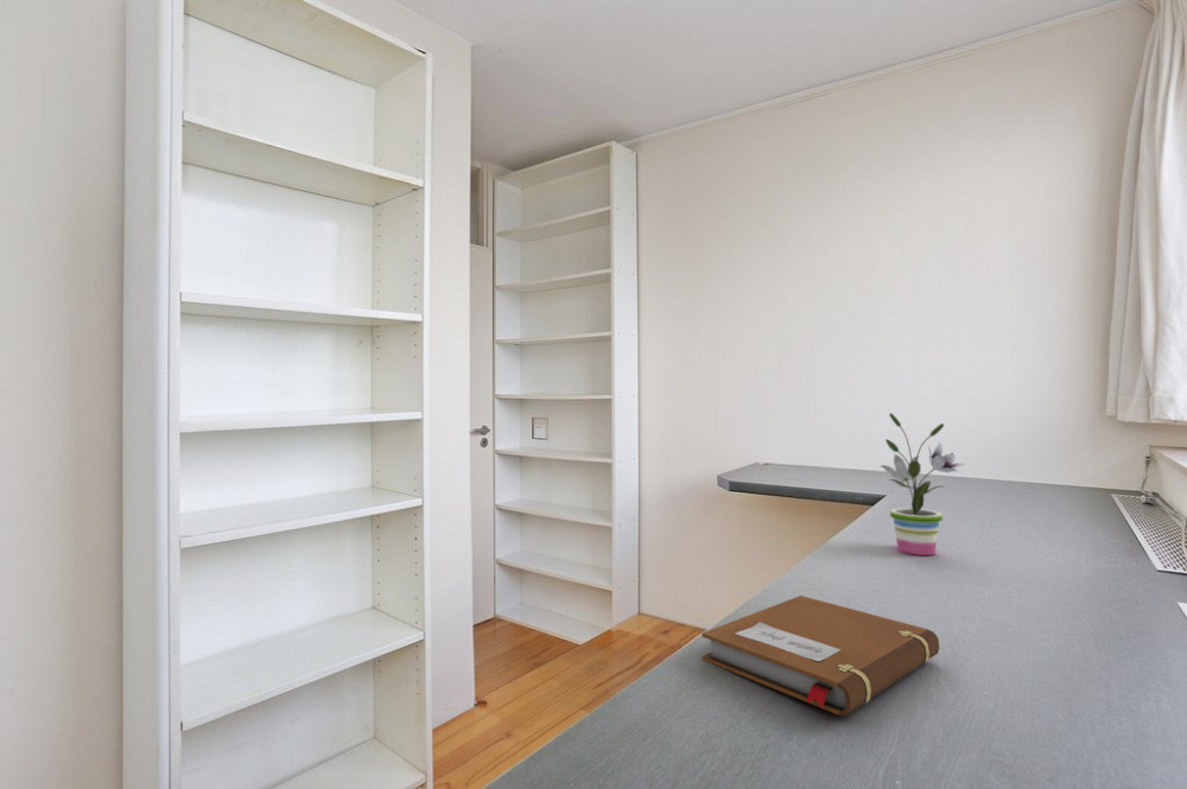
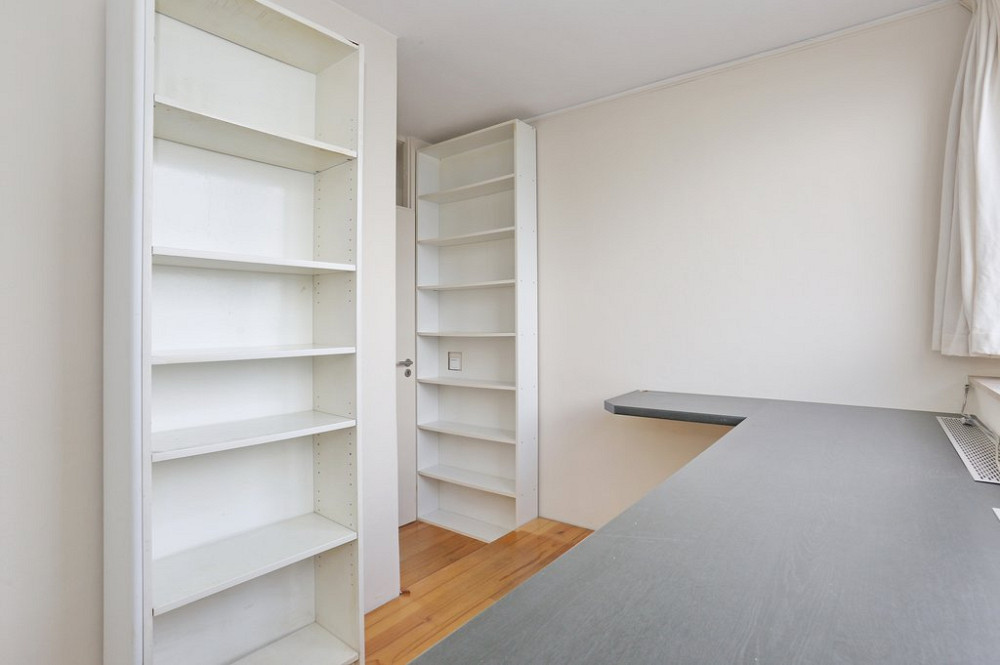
- potted plant [880,412,967,556]
- notebook [700,594,940,717]
